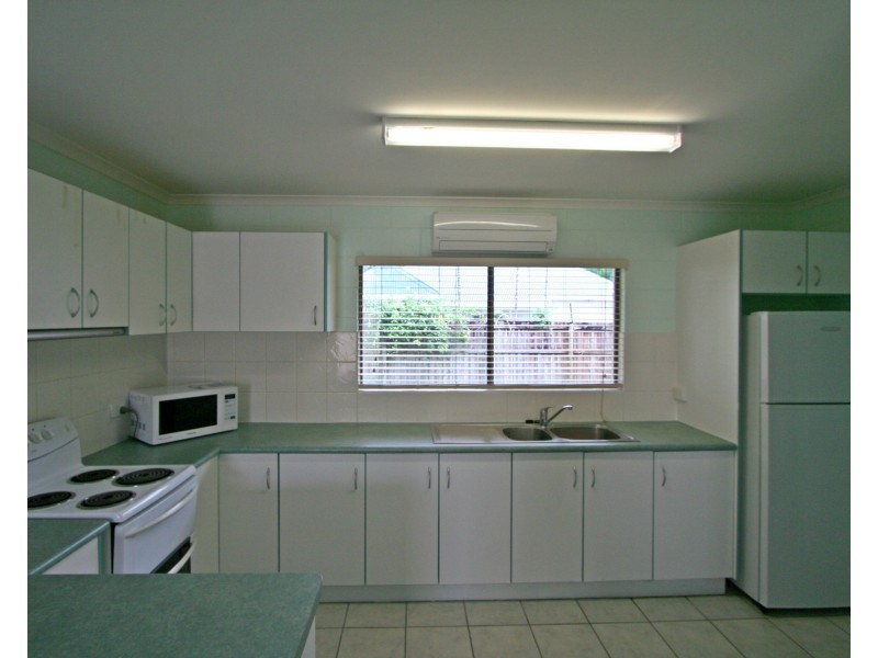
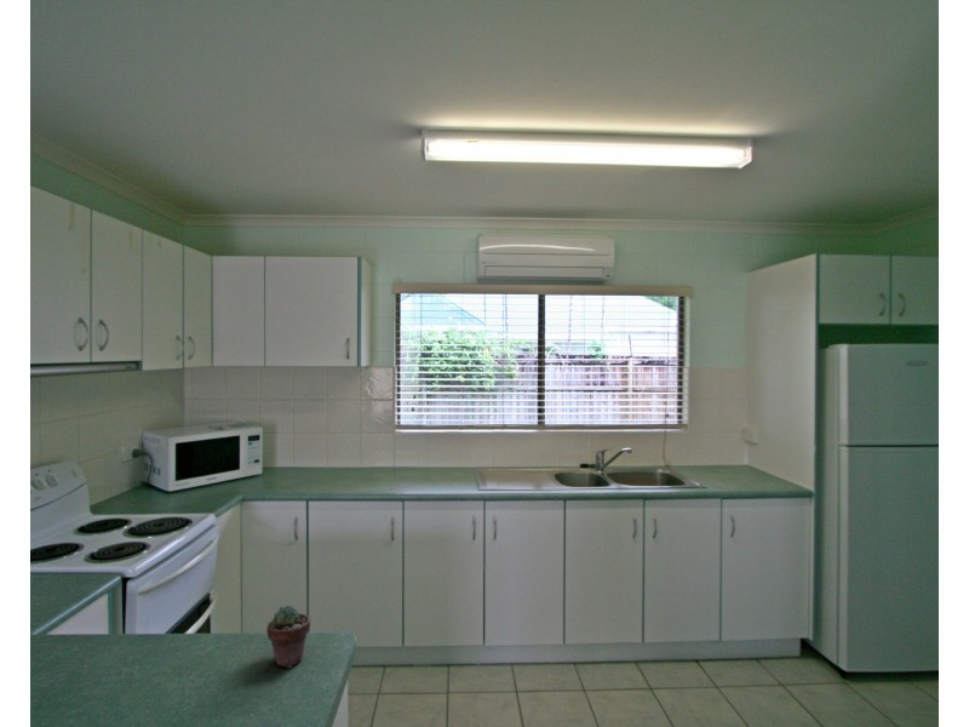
+ potted succulent [265,603,311,669]
